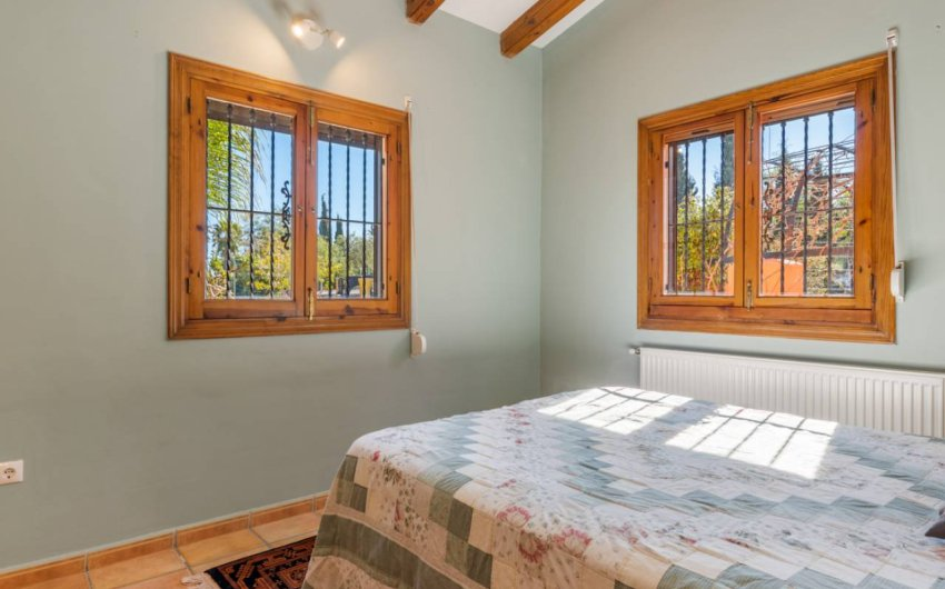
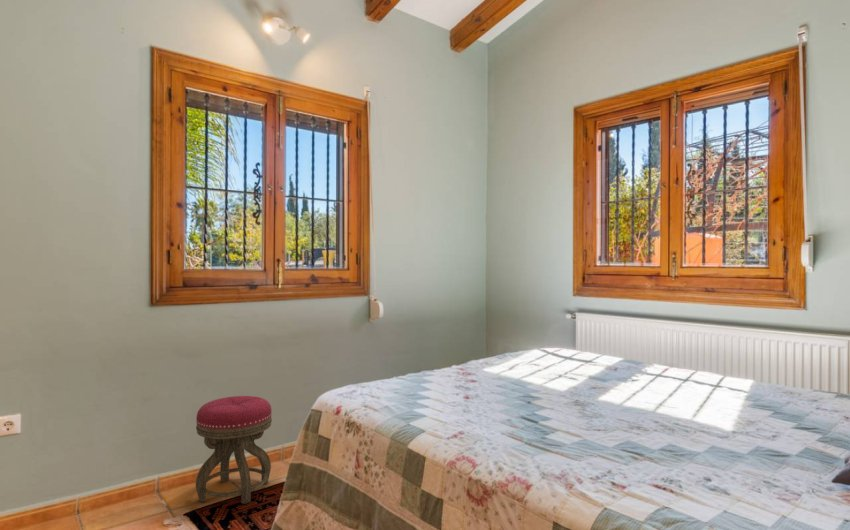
+ stool [195,395,273,505]
